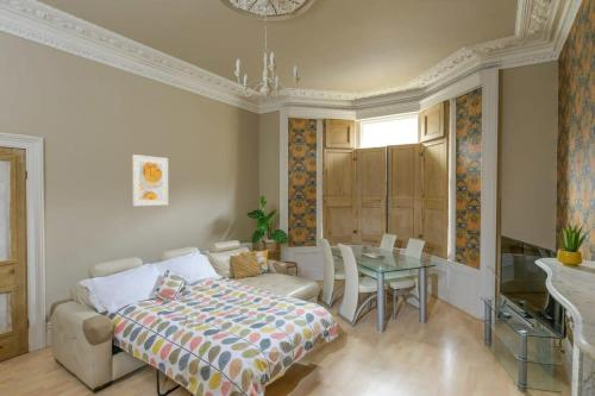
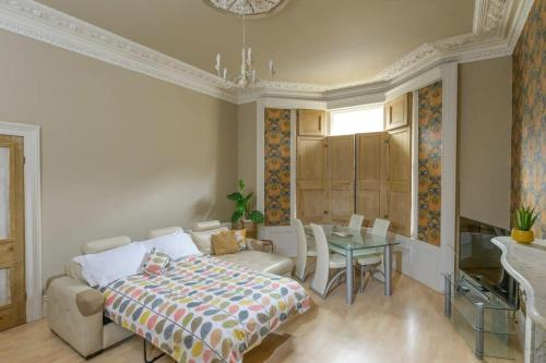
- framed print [132,153,169,207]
